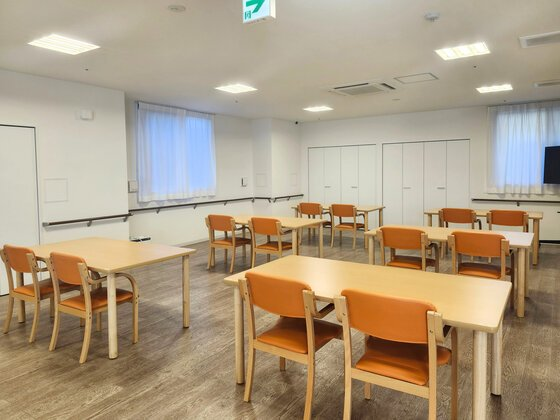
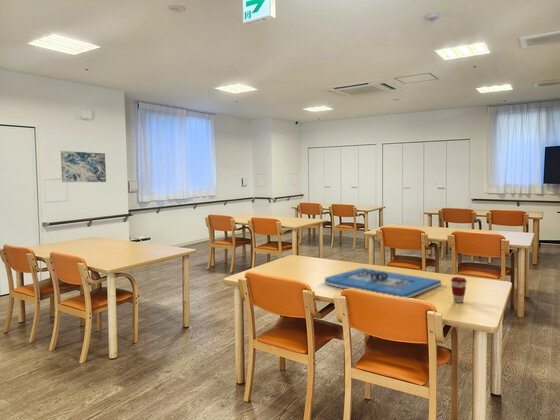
+ architectural model [323,267,443,299]
+ wall art [60,150,107,183]
+ coffee cup [450,276,468,304]
